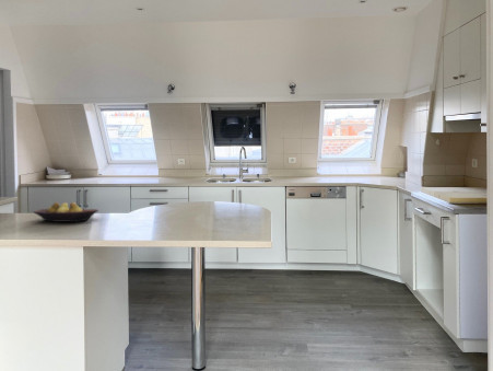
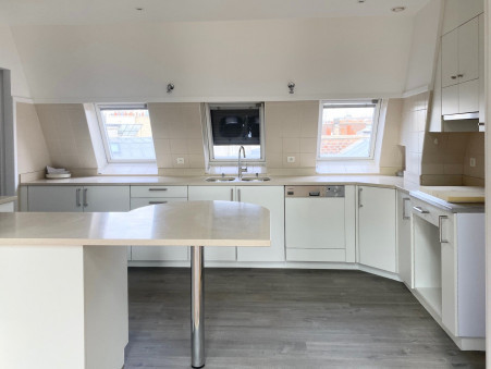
- fruit bowl [32,201,99,223]
